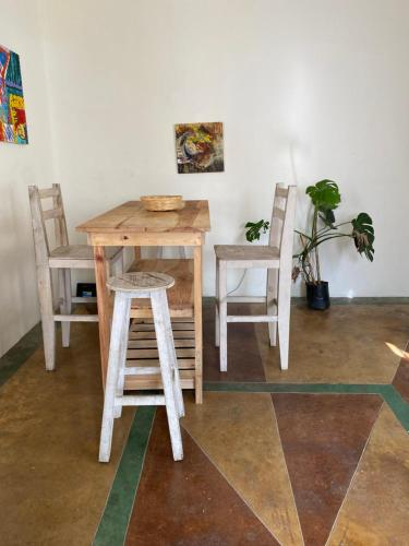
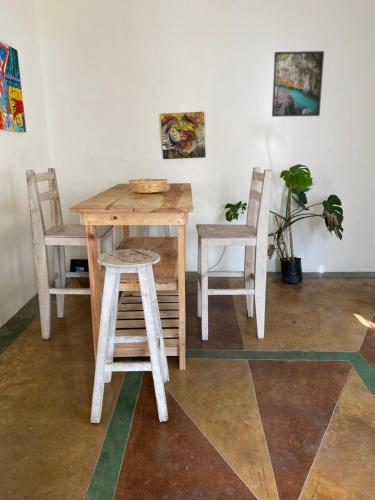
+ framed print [271,50,325,118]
